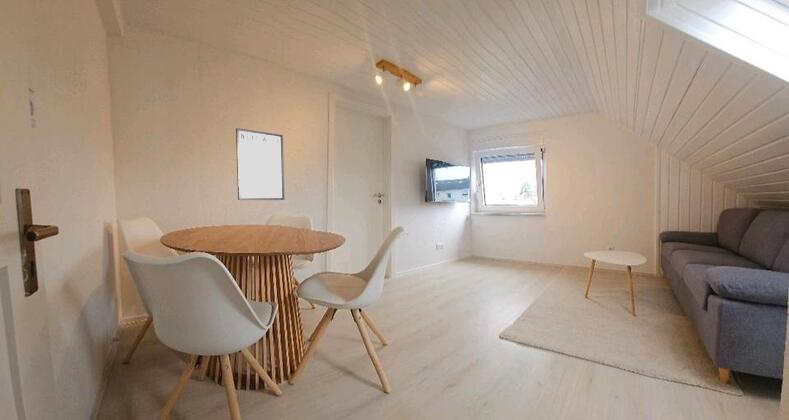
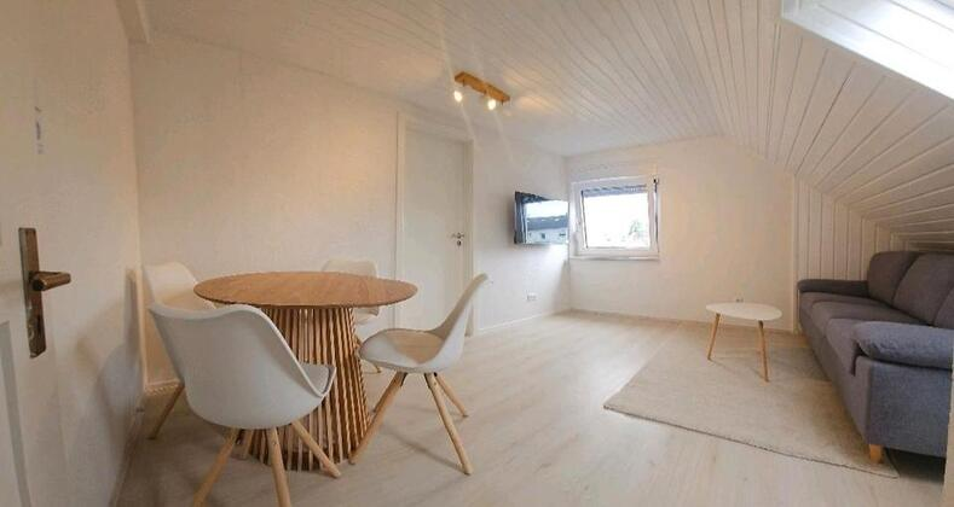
- writing board [235,127,285,201]
